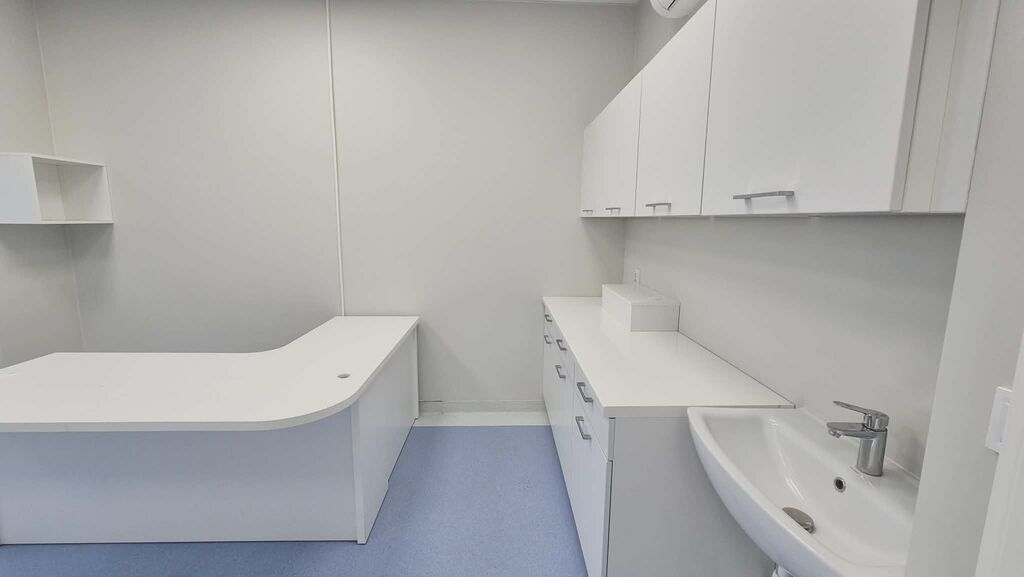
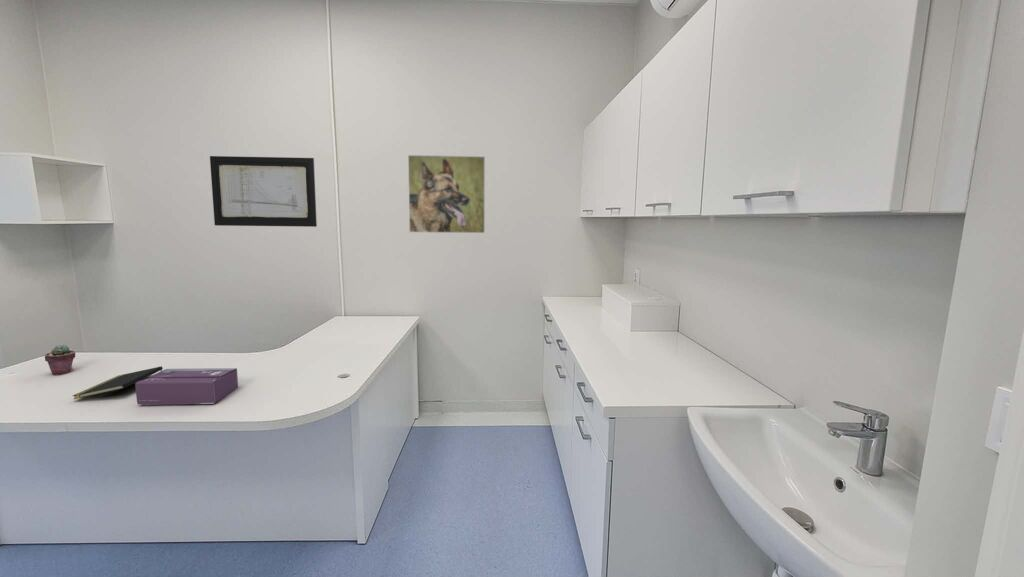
+ potted succulent [44,344,76,376]
+ notepad [72,365,164,400]
+ wall art [209,155,318,228]
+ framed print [407,154,486,234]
+ tissue box [134,367,239,406]
